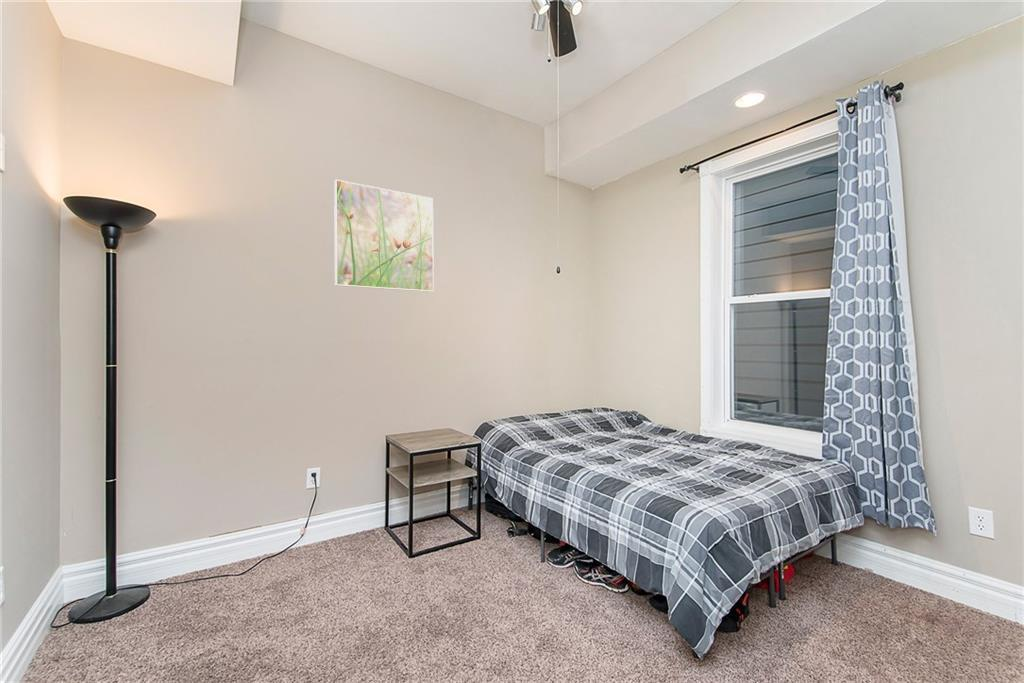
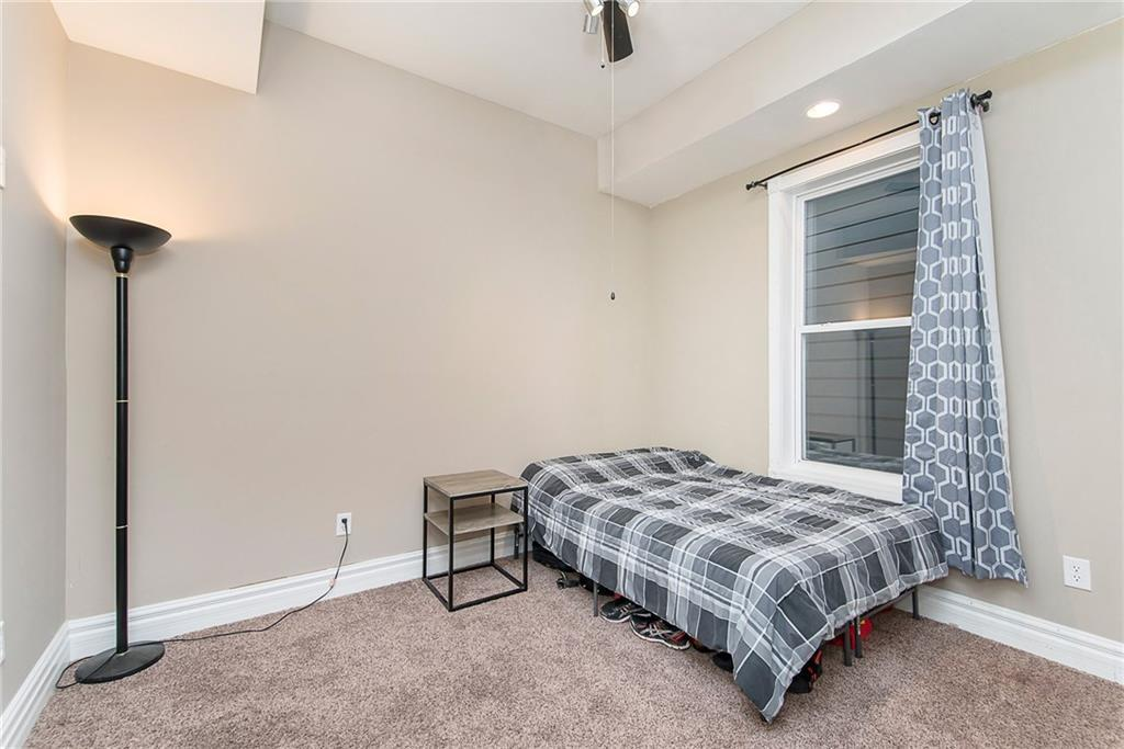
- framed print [333,179,435,293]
